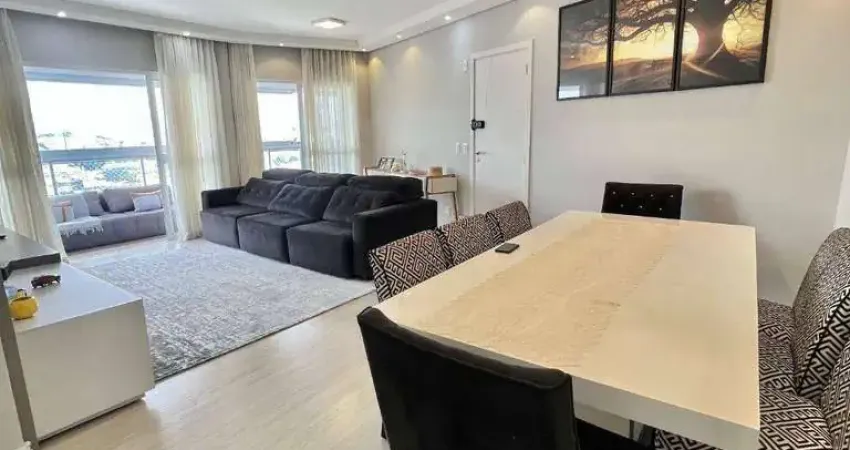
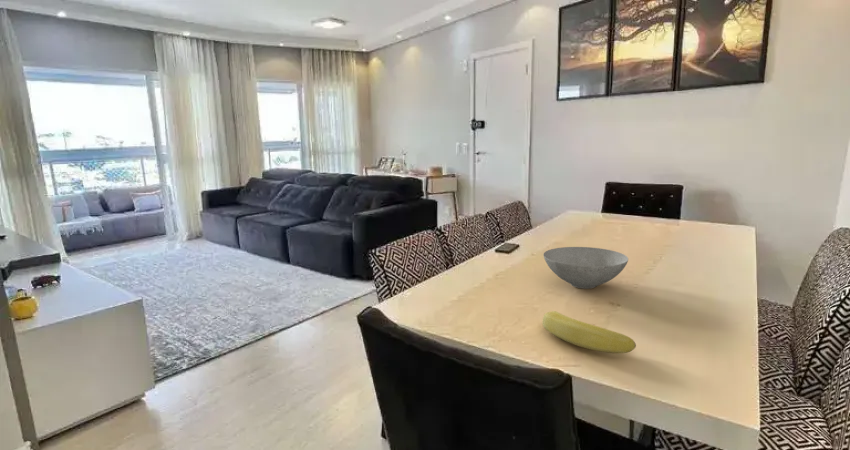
+ bowl [543,246,629,289]
+ banana [541,310,637,354]
